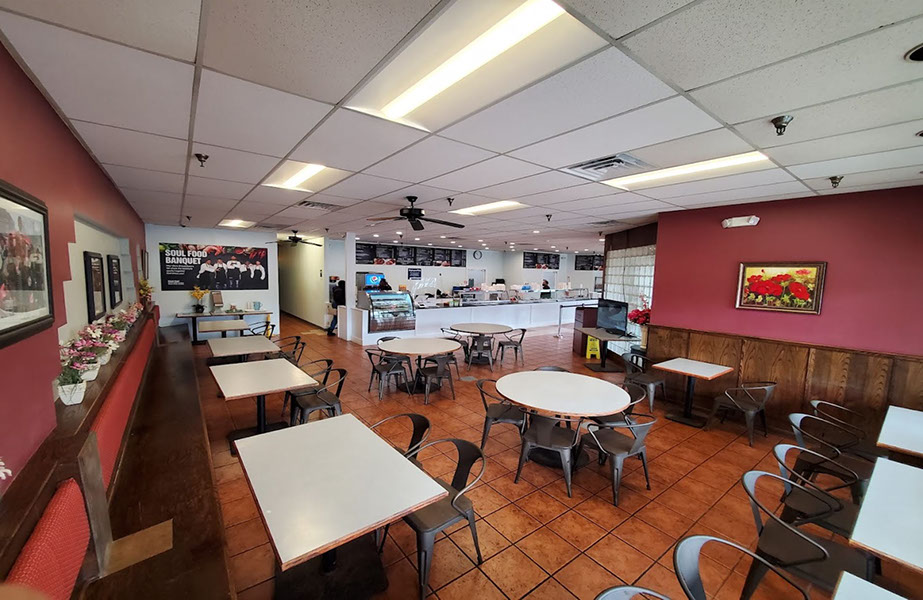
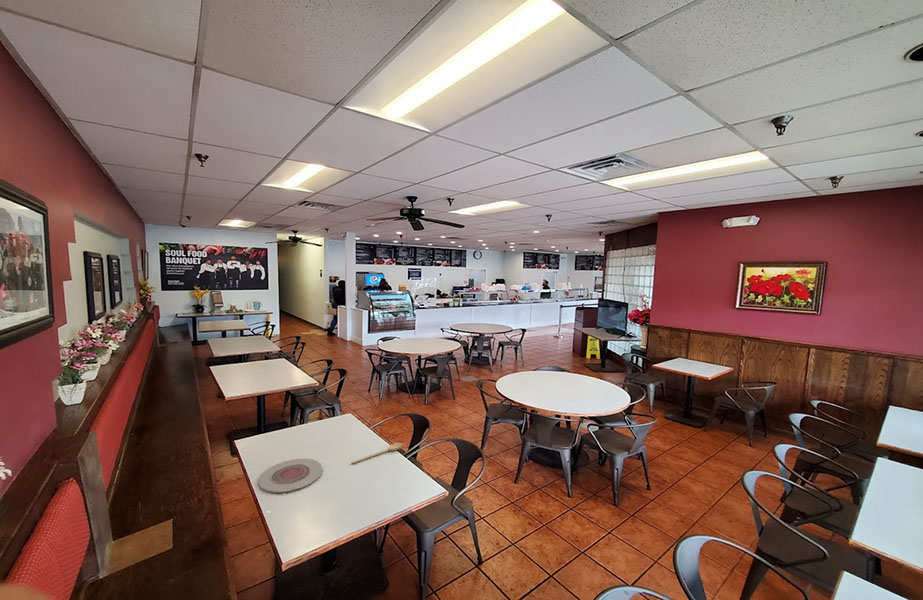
+ spoon [350,442,402,465]
+ plate [257,458,323,494]
